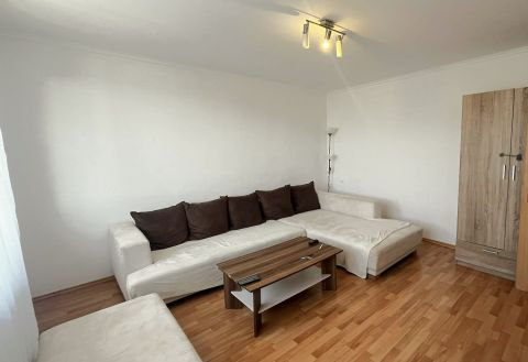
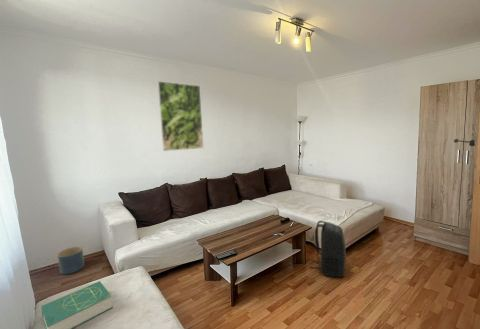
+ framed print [156,80,204,152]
+ backpack [308,220,347,278]
+ planter [56,245,85,275]
+ book [40,280,114,329]
